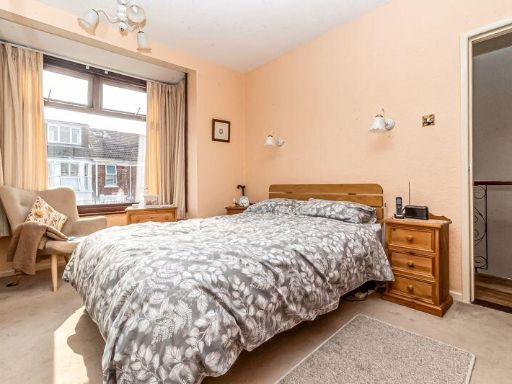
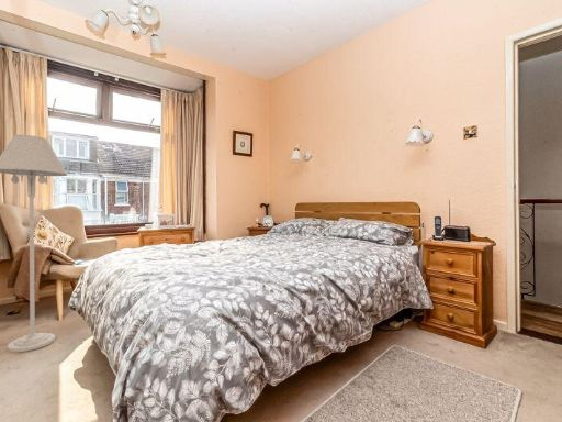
+ floor lamp [0,134,68,353]
